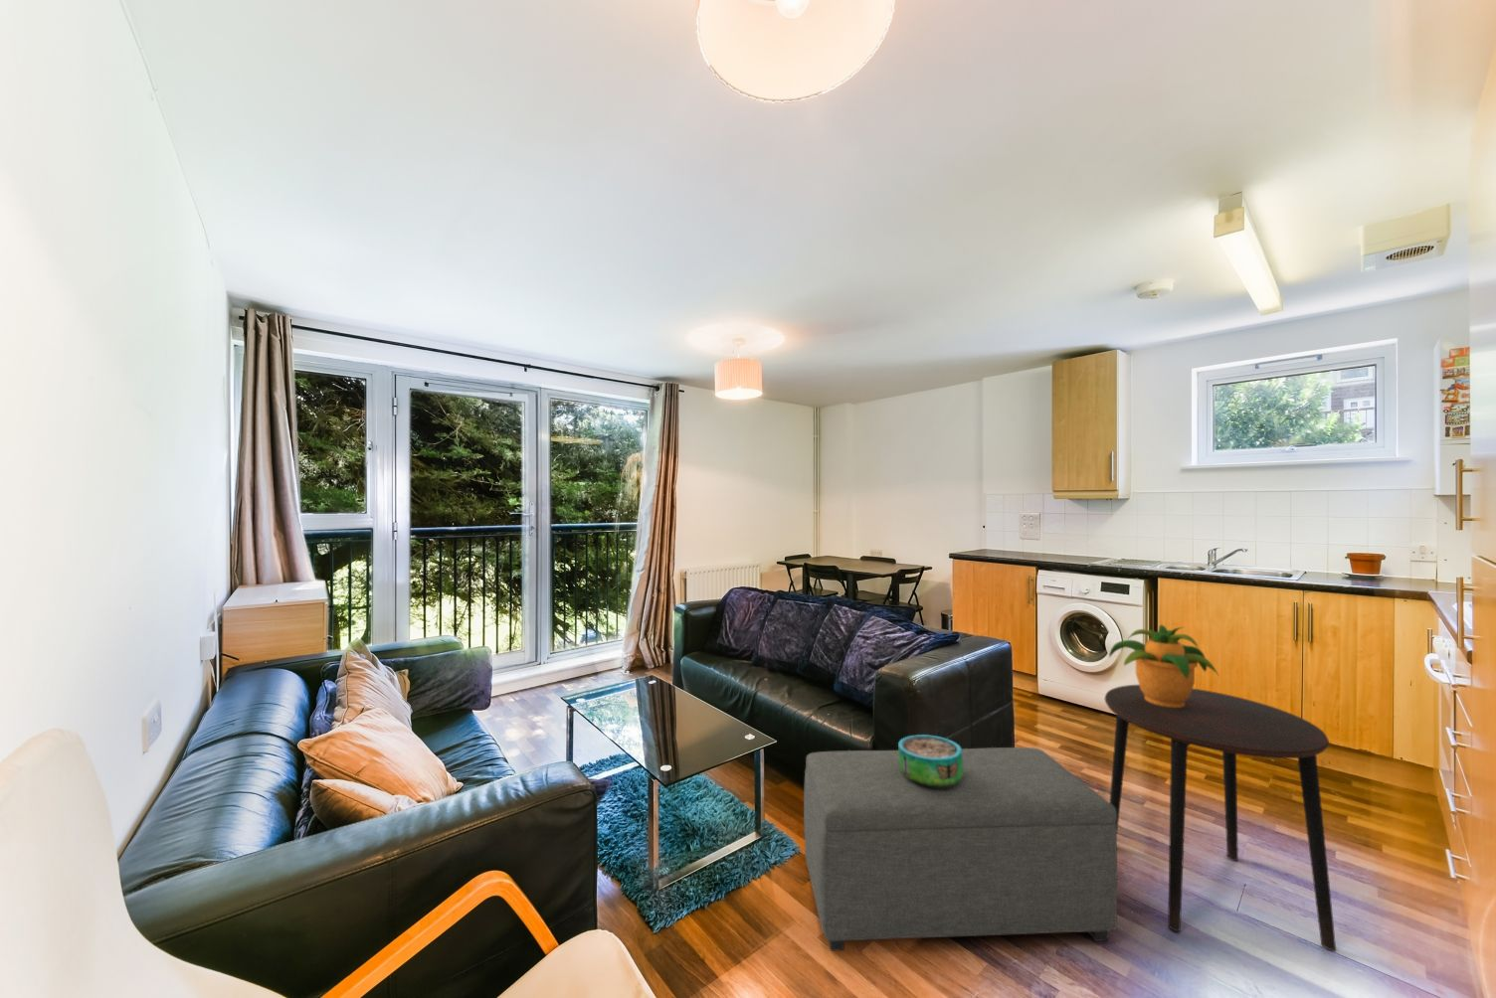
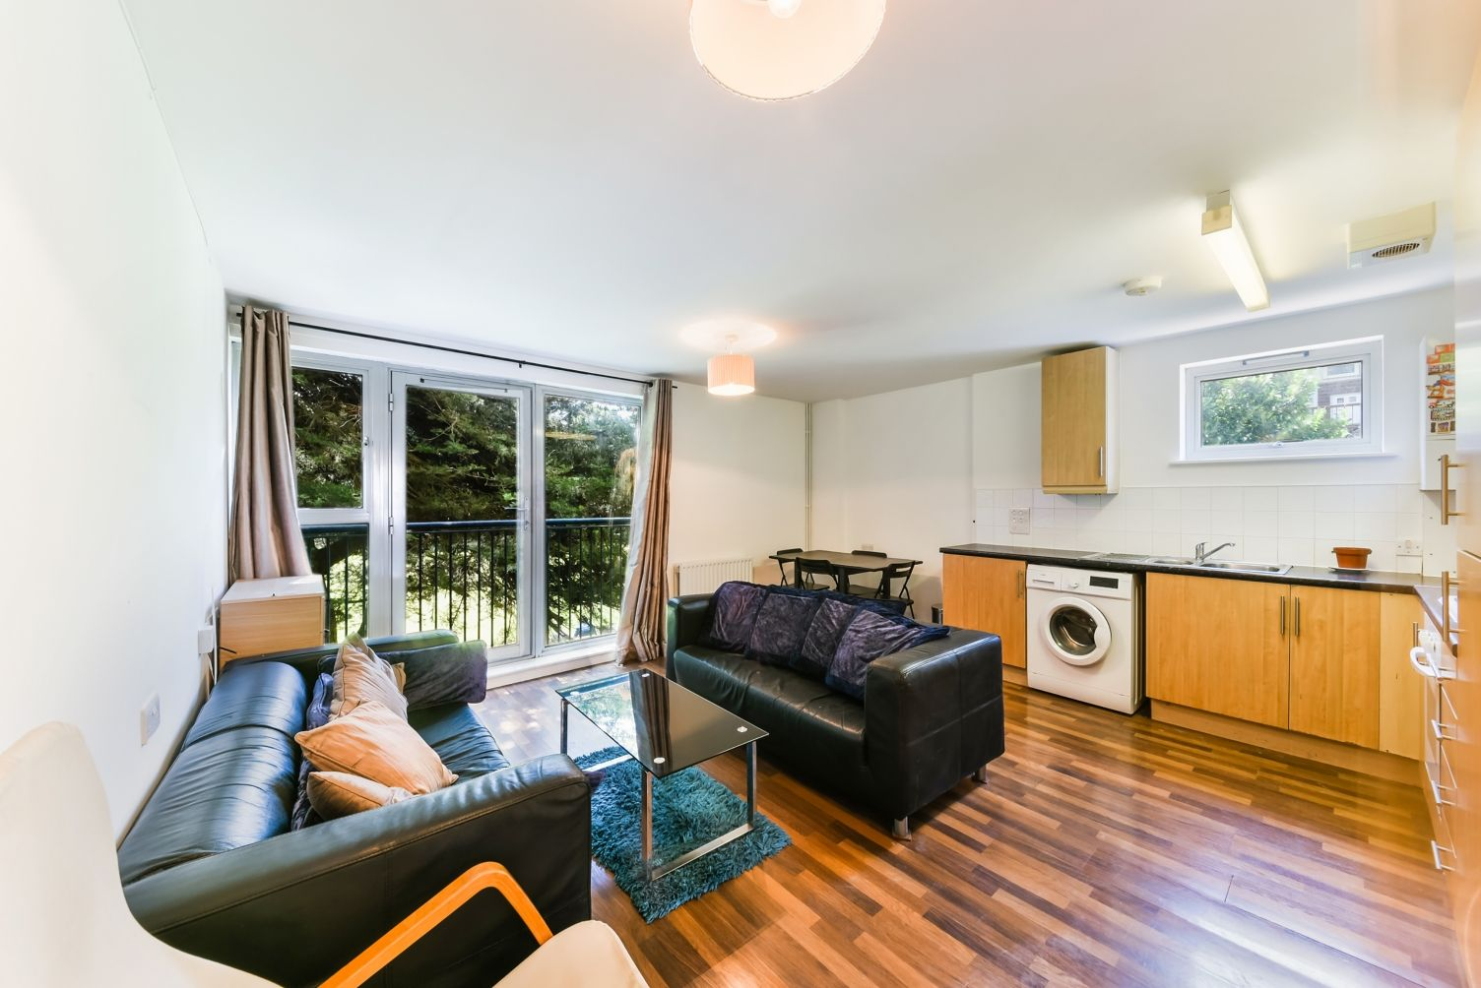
- decorative bowl [897,734,963,789]
- ottoman [803,746,1118,952]
- side table [1104,684,1337,952]
- potted plant [1108,624,1221,707]
